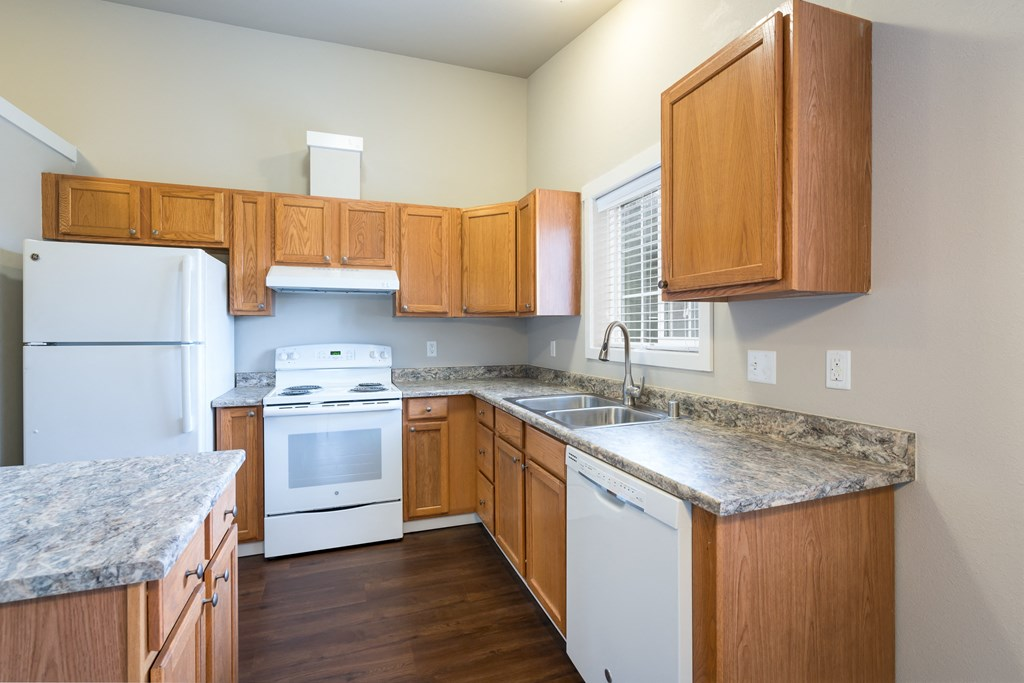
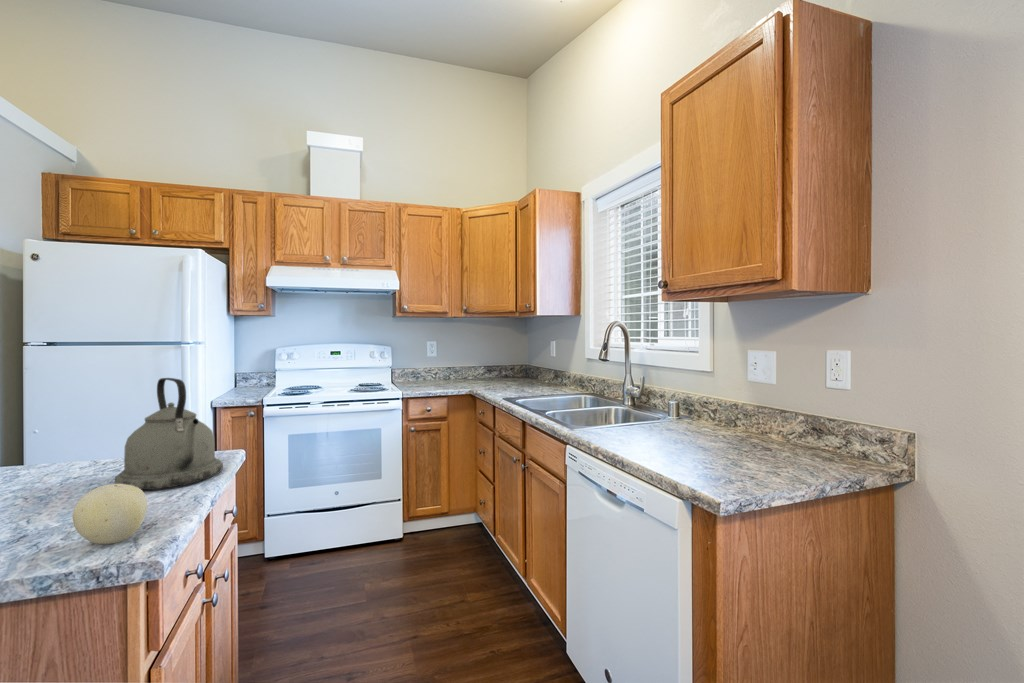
+ fruit [72,483,148,545]
+ kettle [114,377,224,491]
